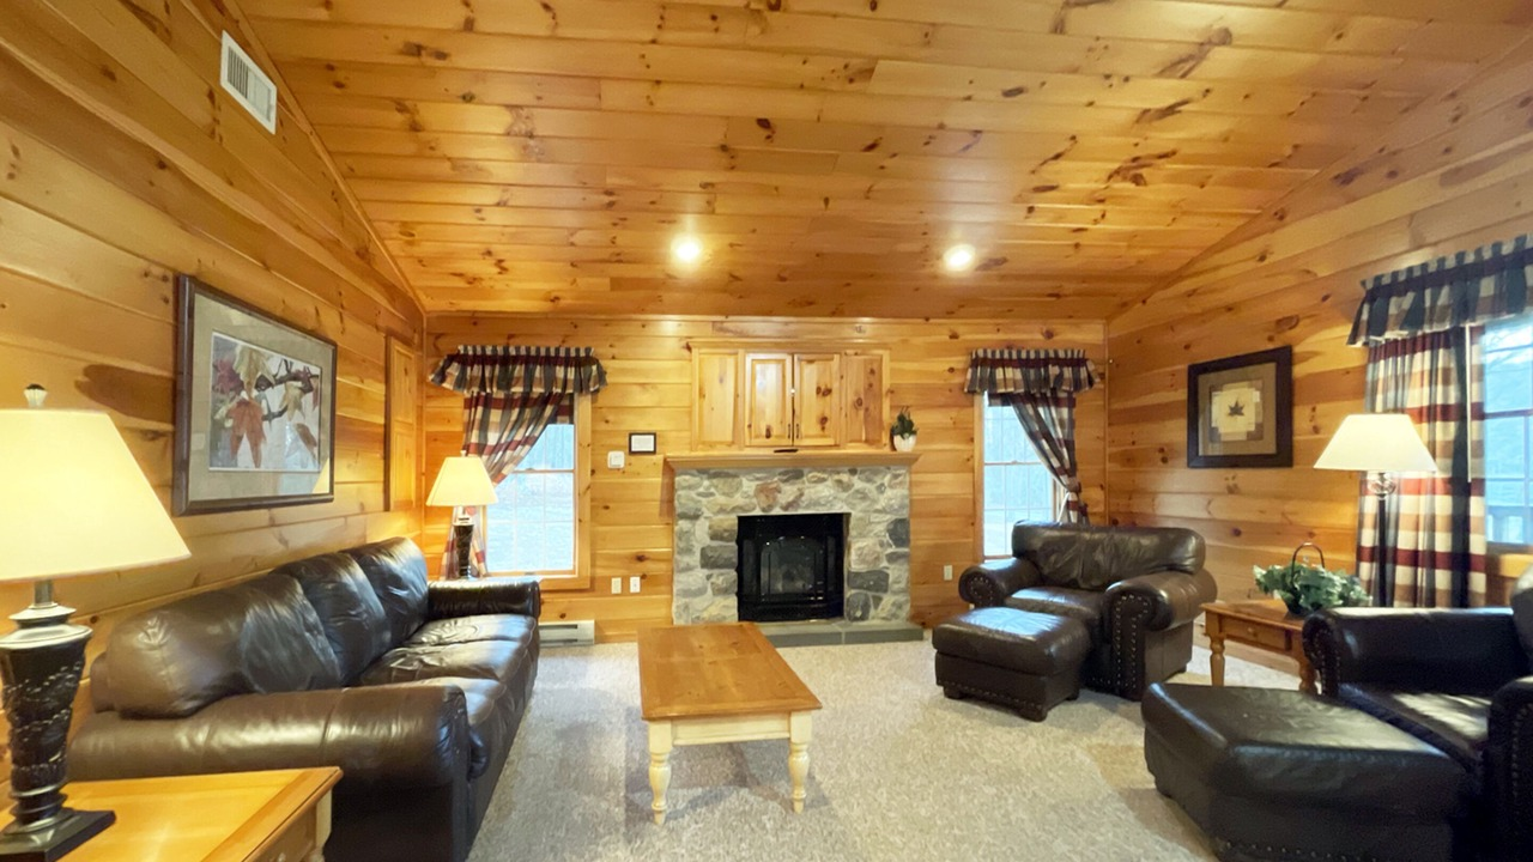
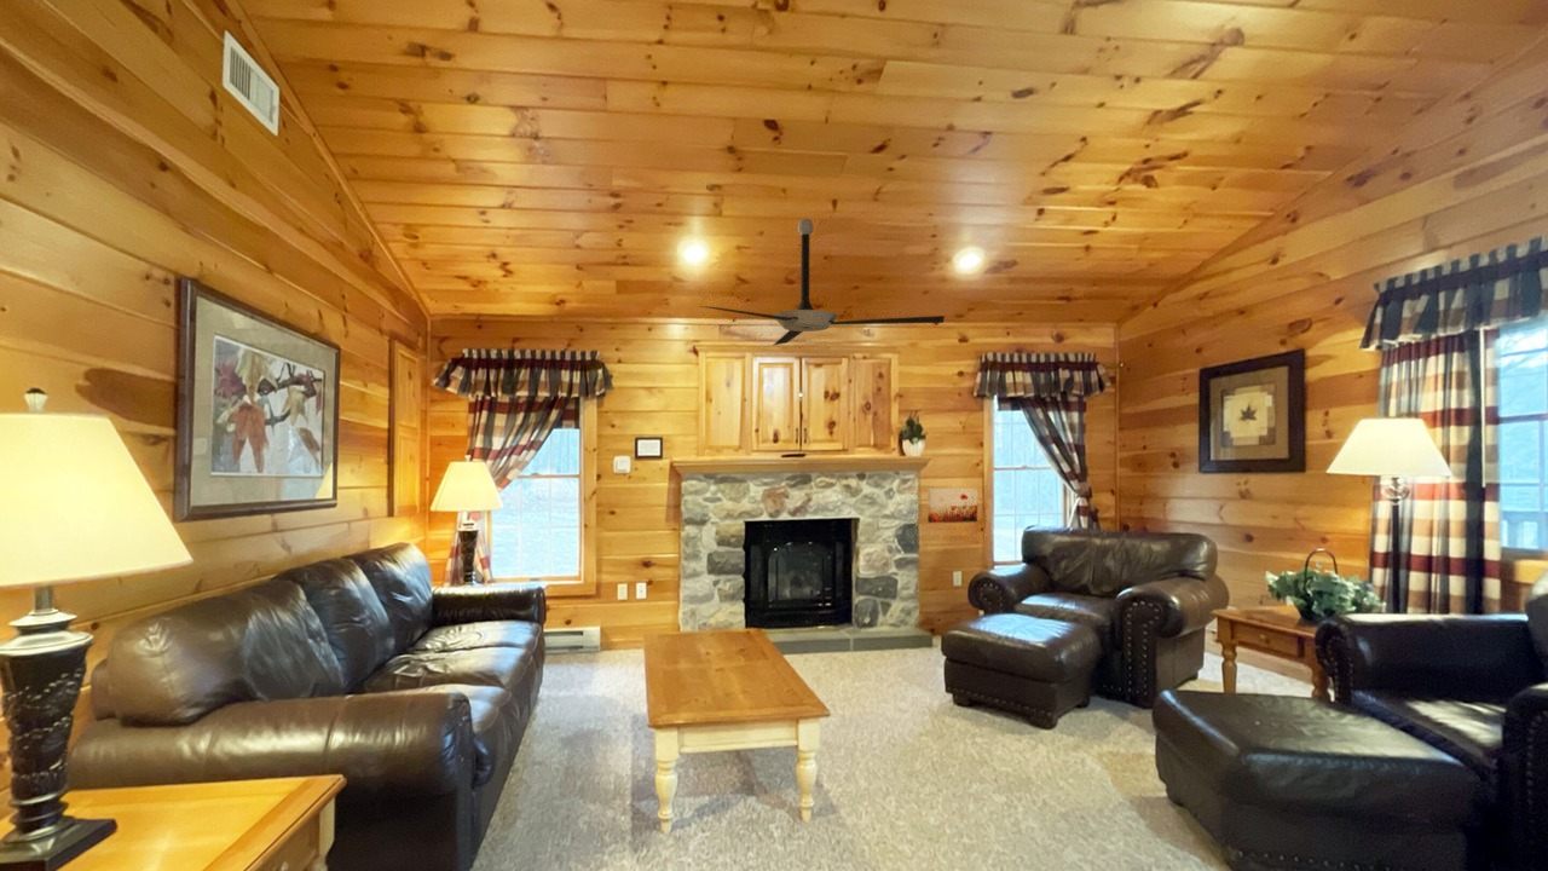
+ ceiling fan [699,218,946,347]
+ wall art [926,488,978,524]
